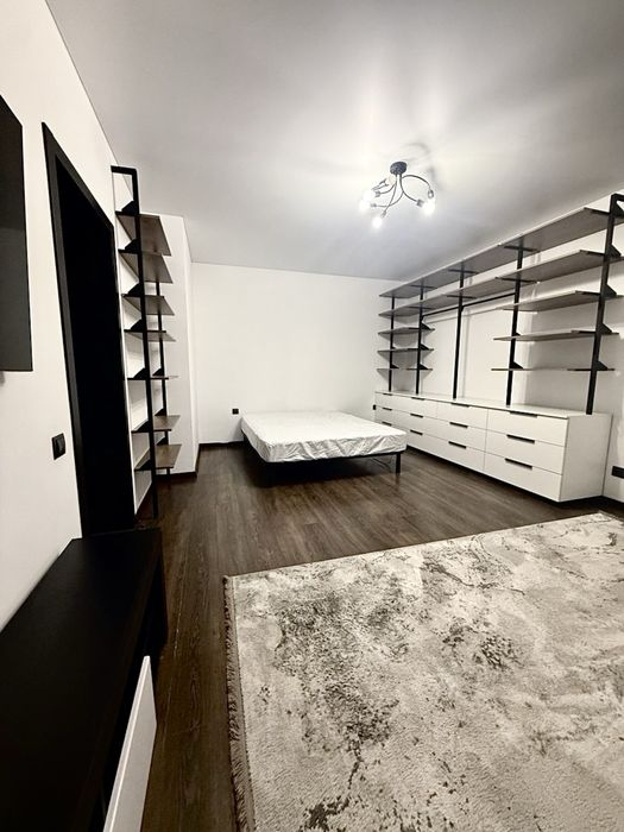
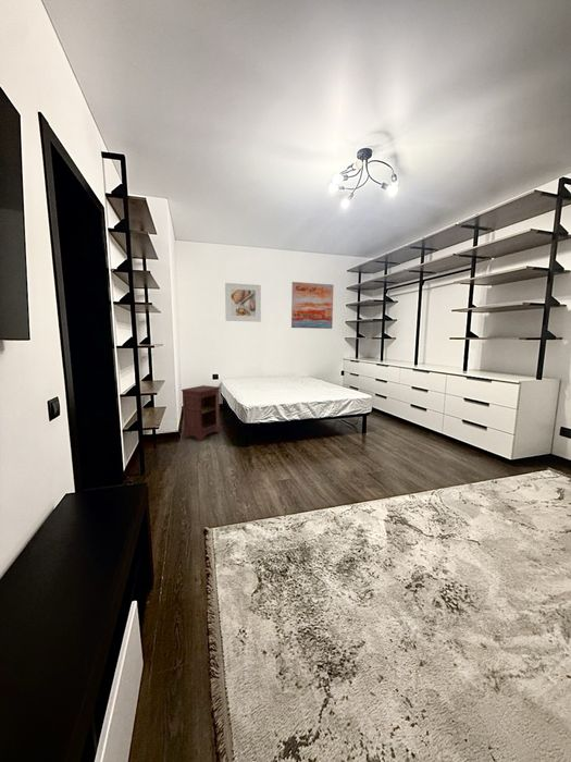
+ nightstand [181,384,222,442]
+ wall art [290,281,335,330]
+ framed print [224,282,262,322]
